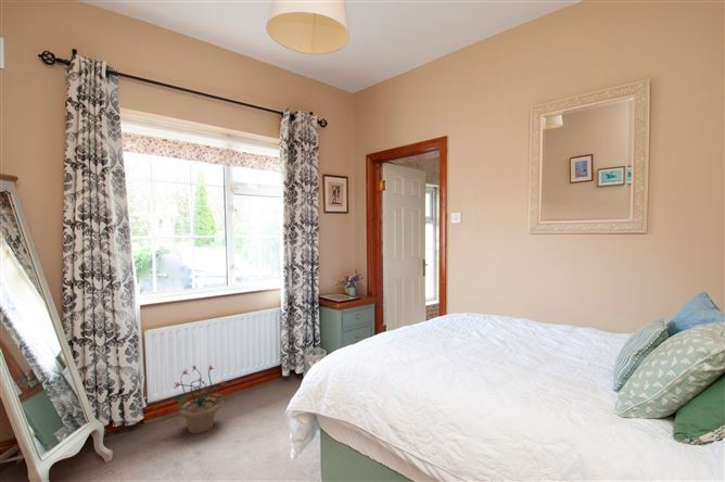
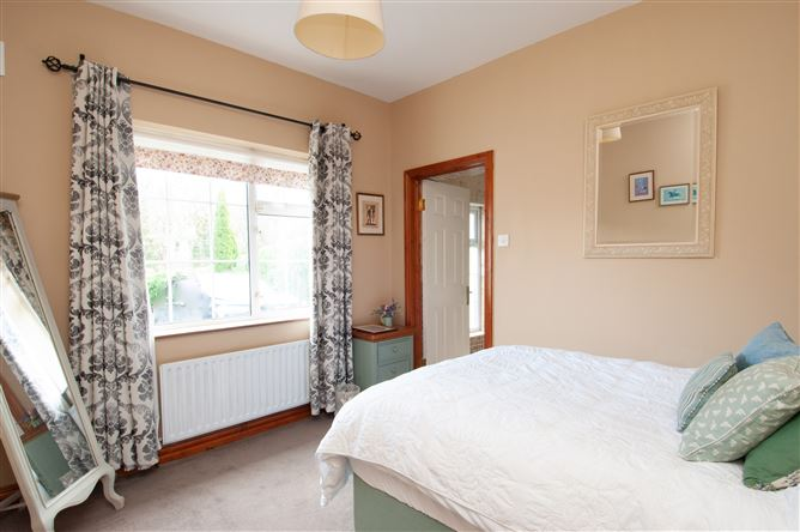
- potted plant [169,365,228,434]
